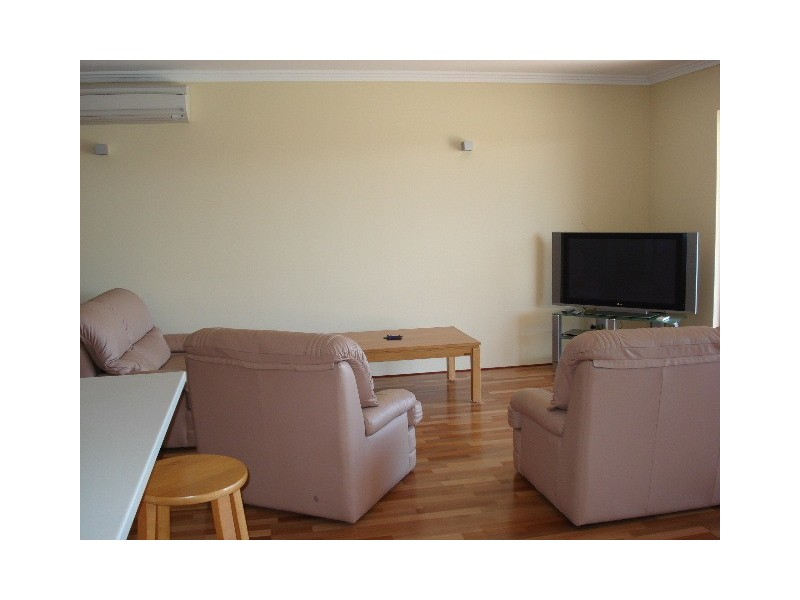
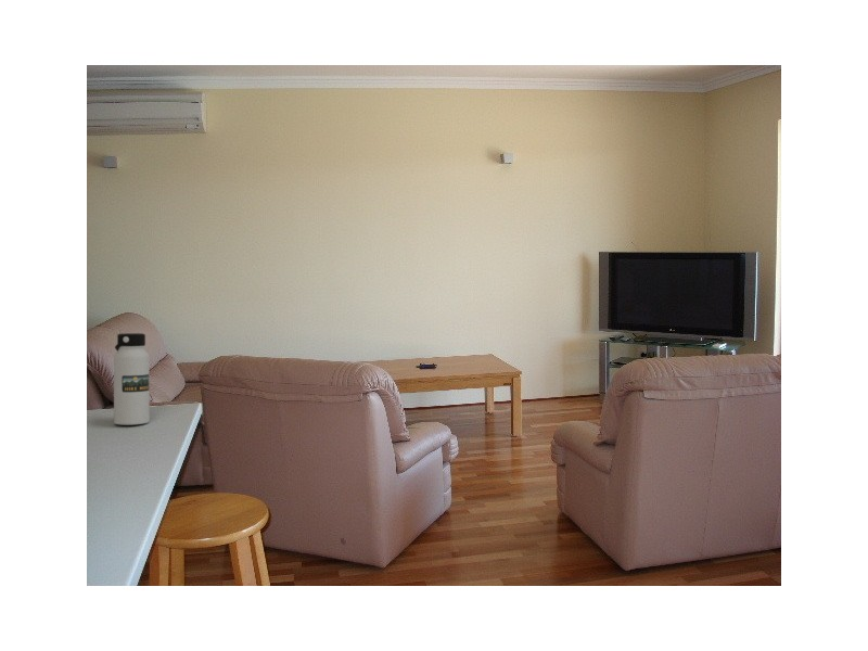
+ water bottle [113,332,151,426]
